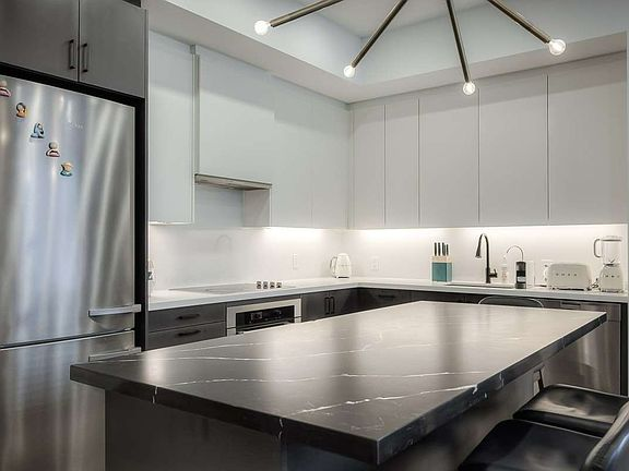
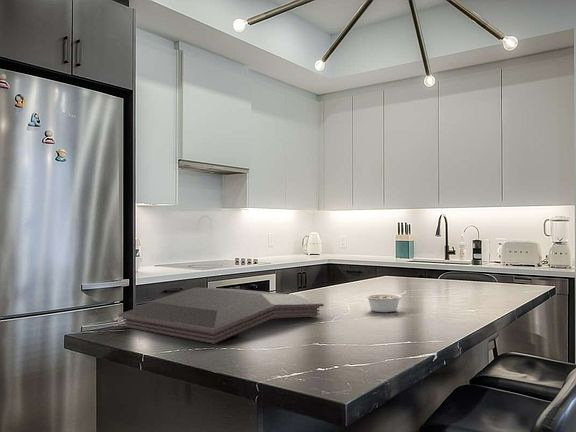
+ serving tray [118,287,325,345]
+ legume [365,291,406,313]
